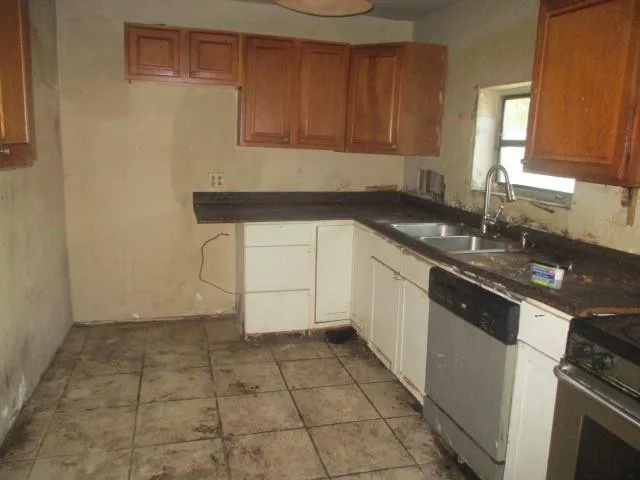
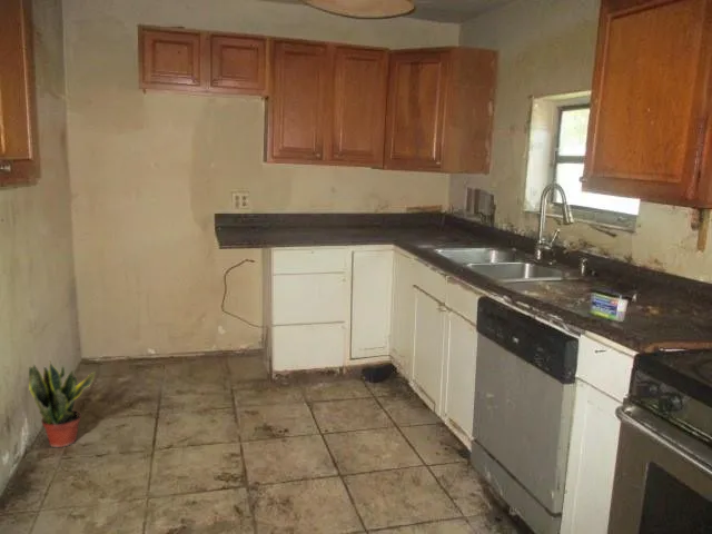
+ potted plant [28,362,97,448]
